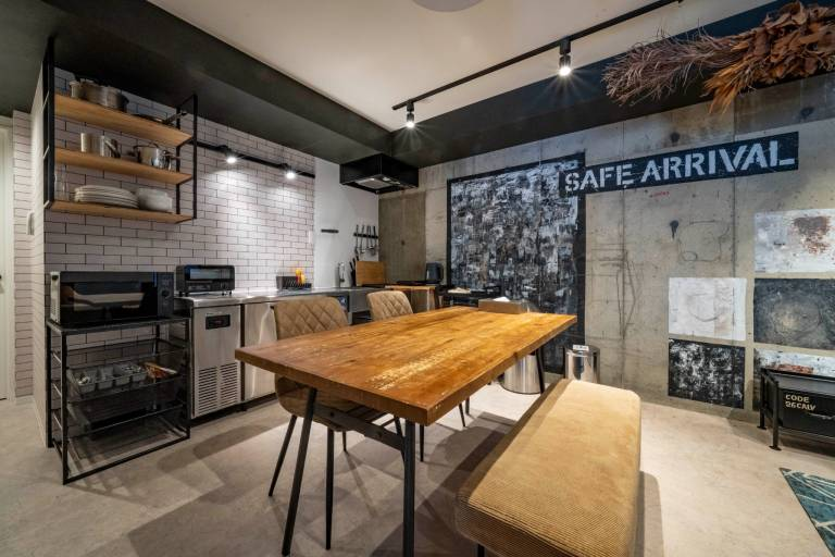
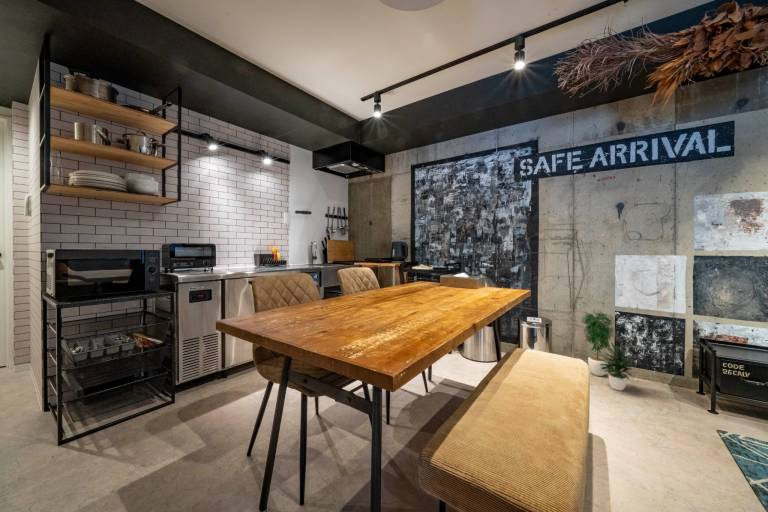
+ potted plant [580,308,635,392]
